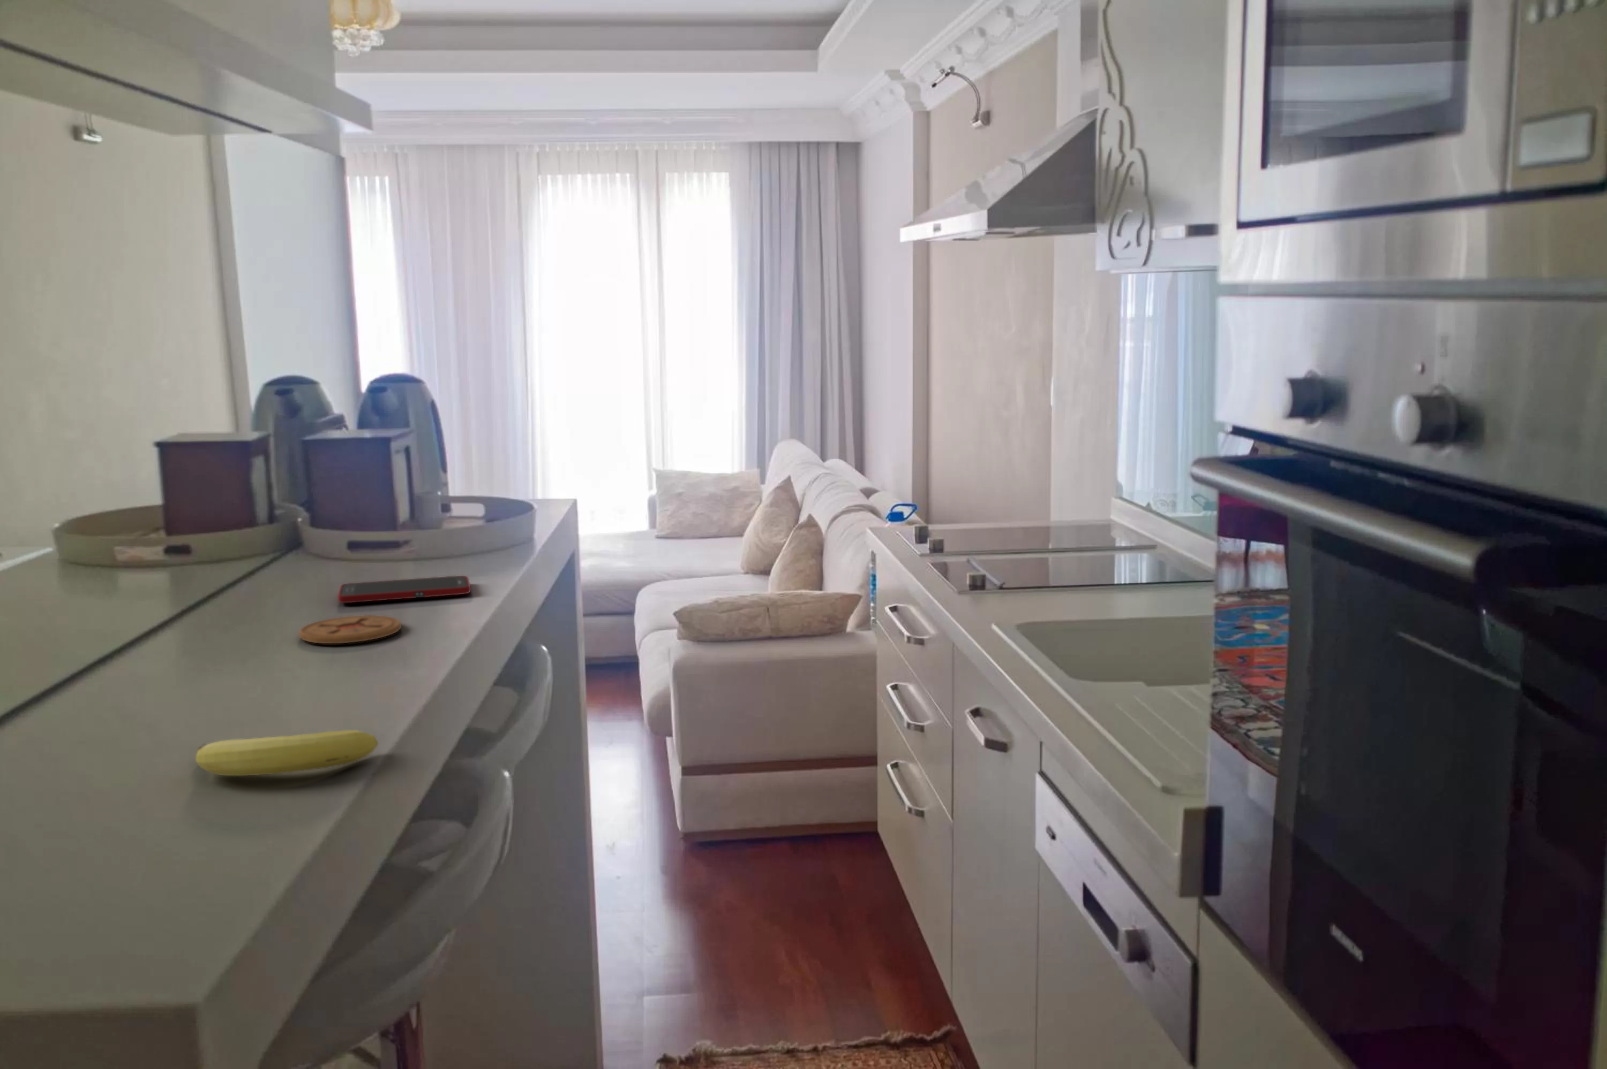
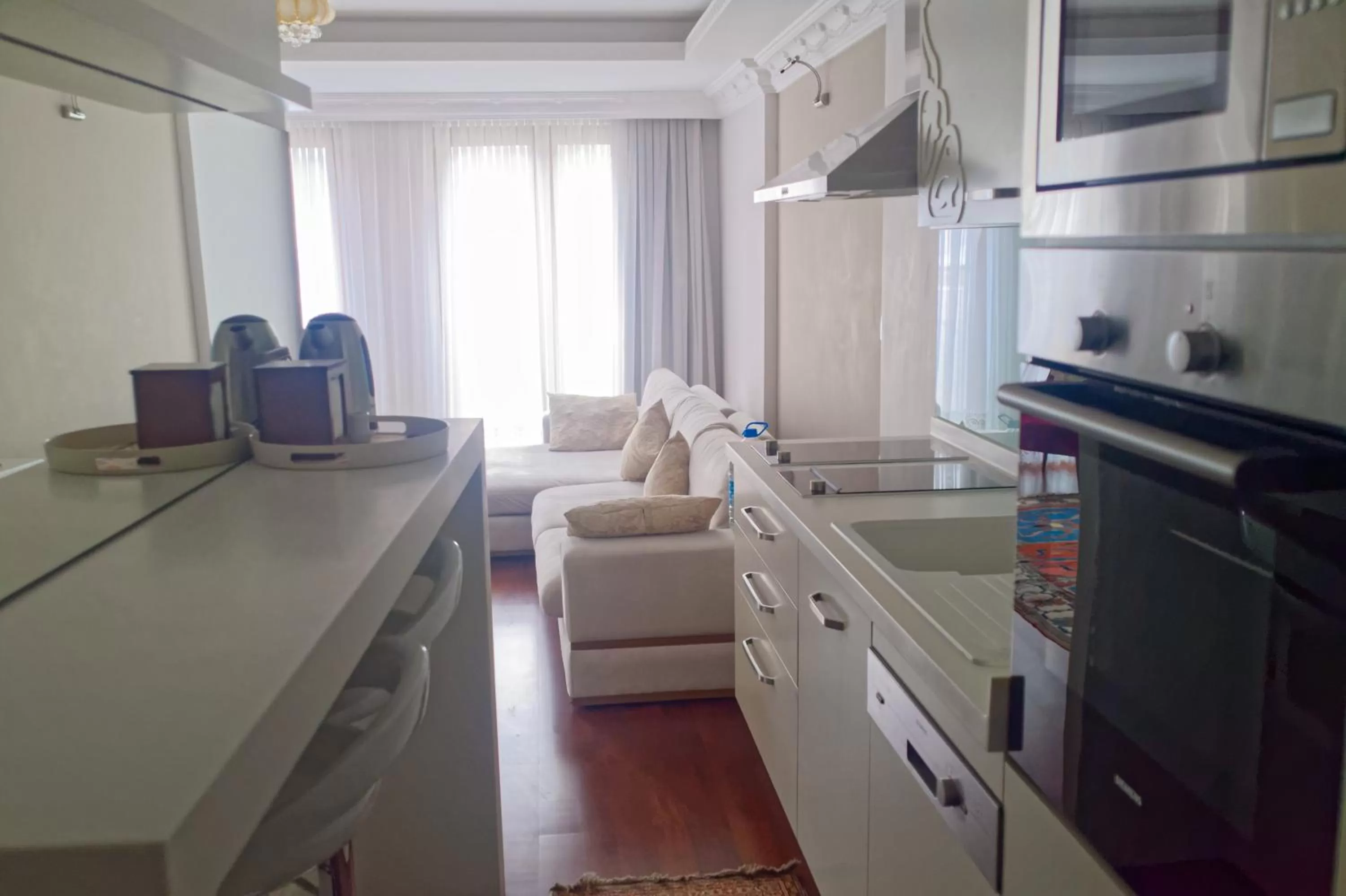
- cell phone [338,575,472,604]
- coaster [298,614,402,644]
- fruit [195,730,378,777]
